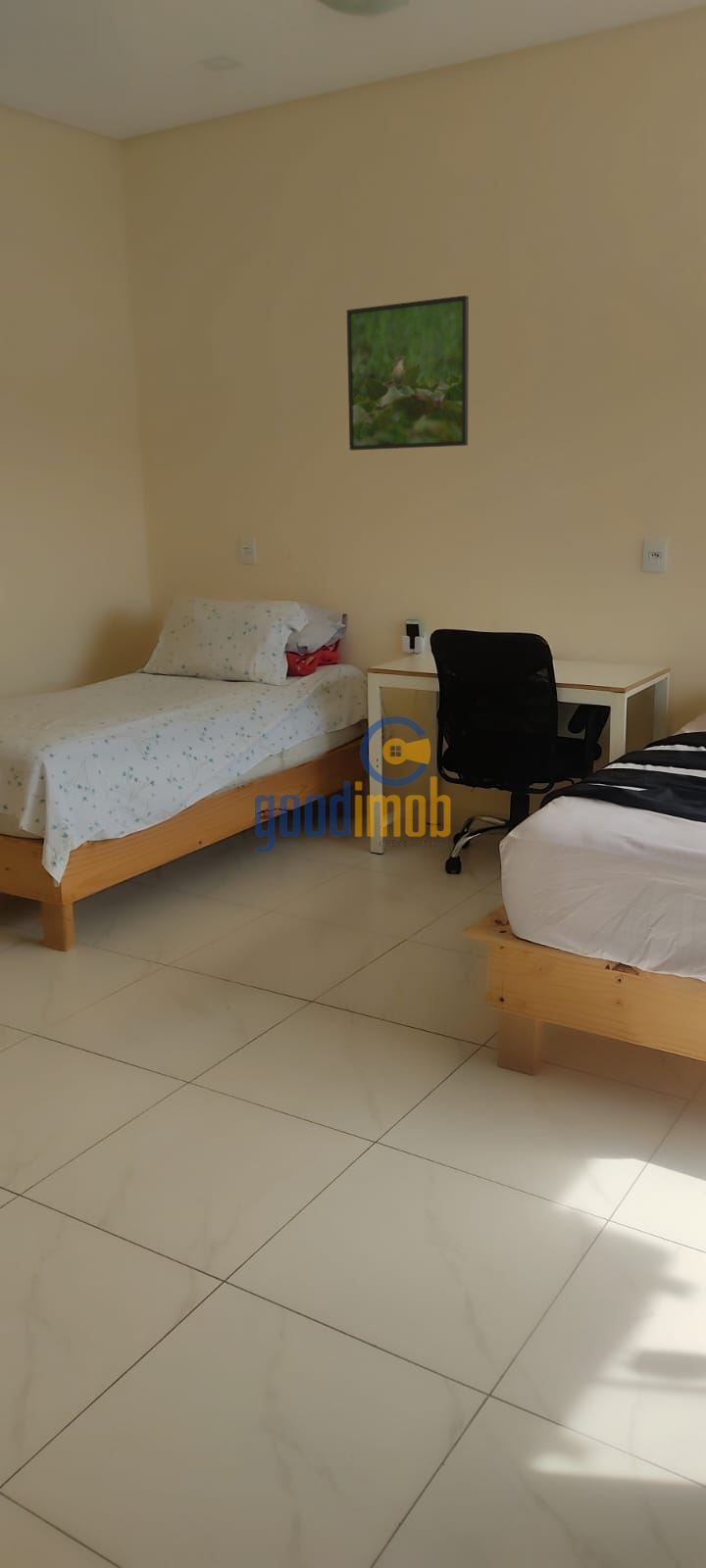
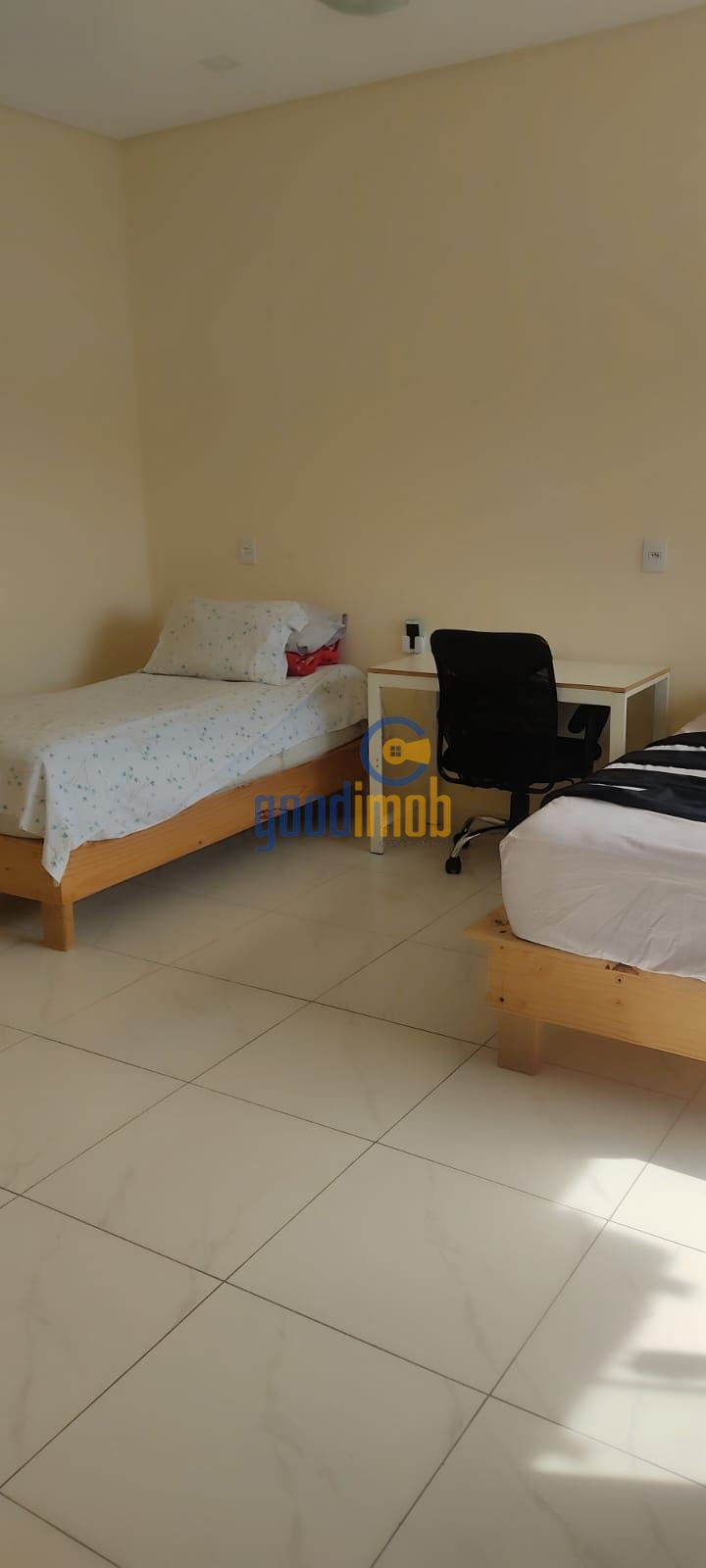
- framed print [346,294,470,451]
